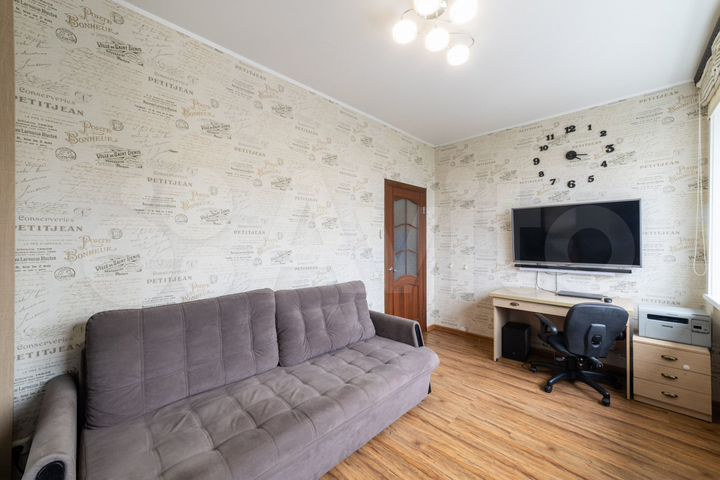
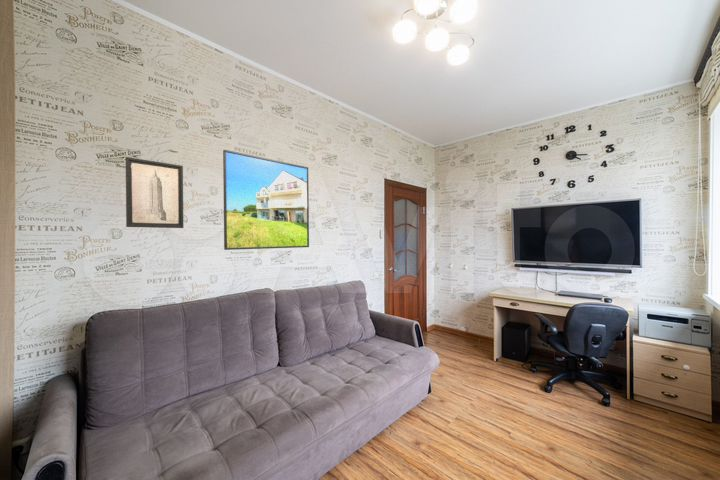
+ wall art [125,156,184,229]
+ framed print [222,149,310,251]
